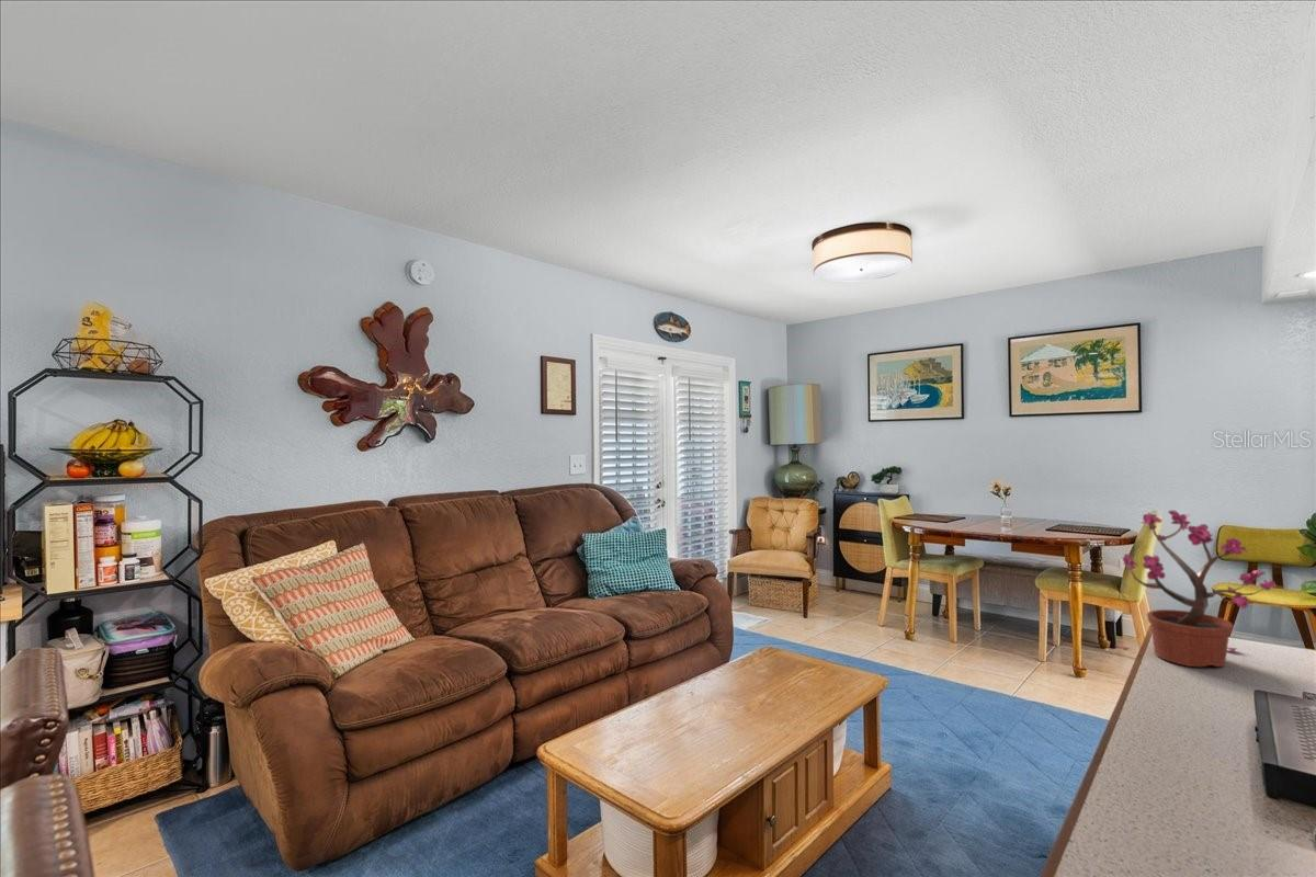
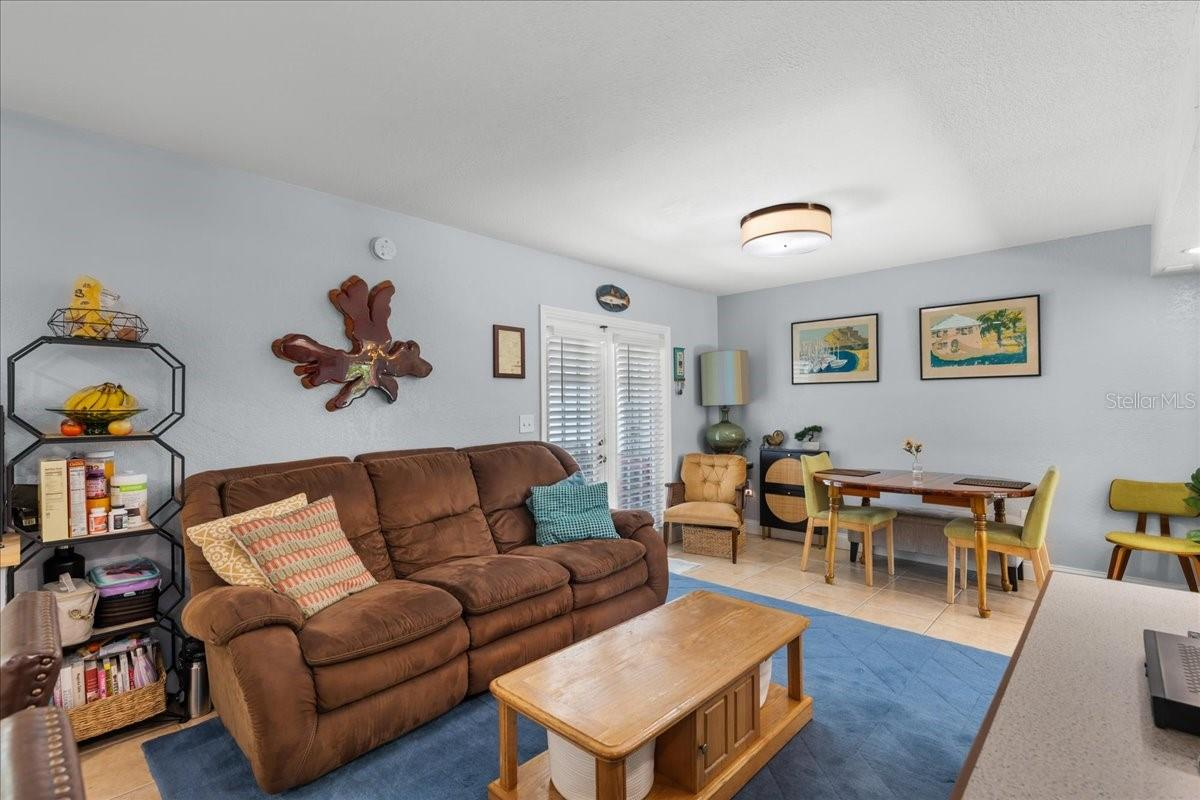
- potted plant [1114,510,1278,668]
